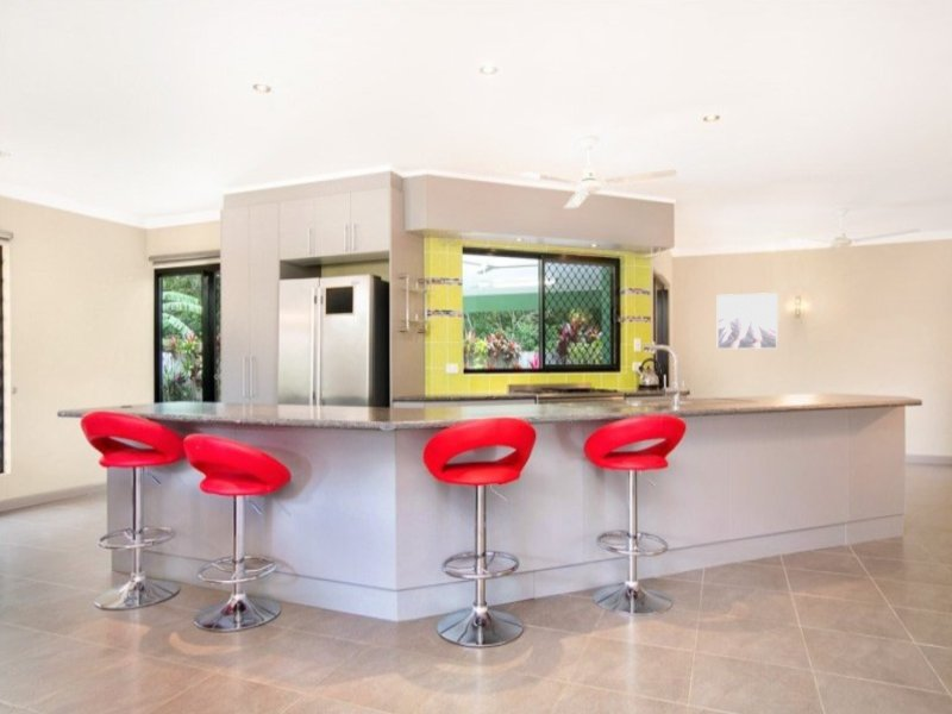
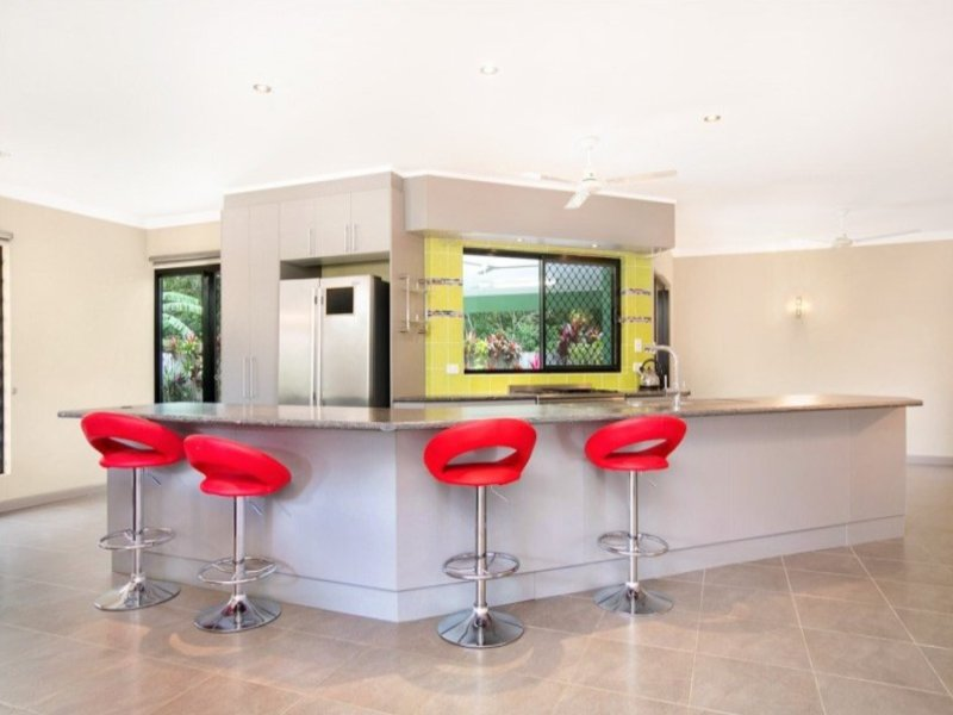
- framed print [716,292,779,351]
